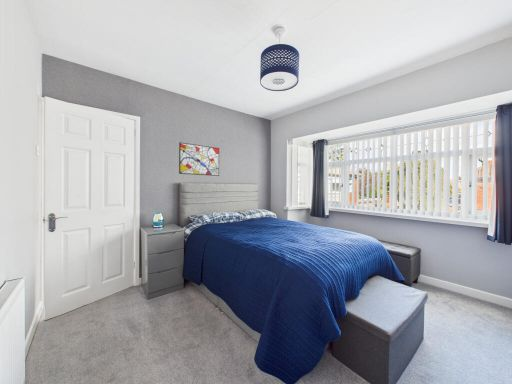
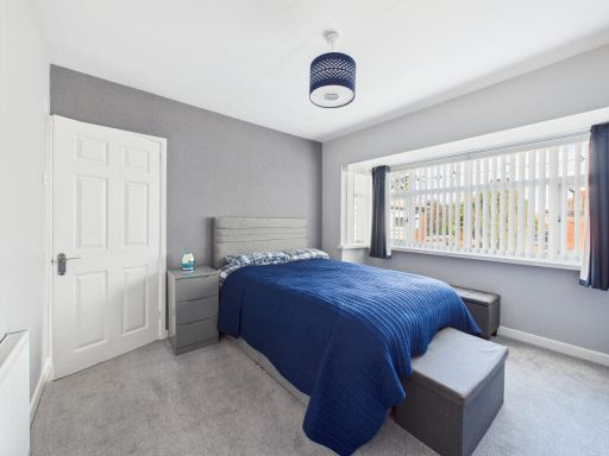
- wall art [178,141,220,177]
